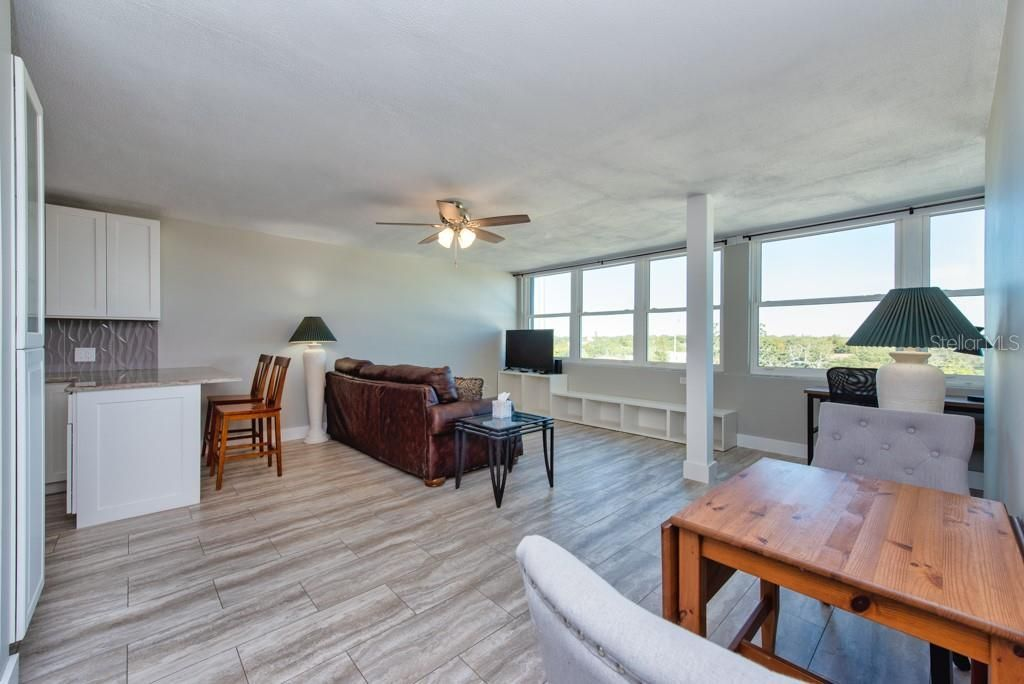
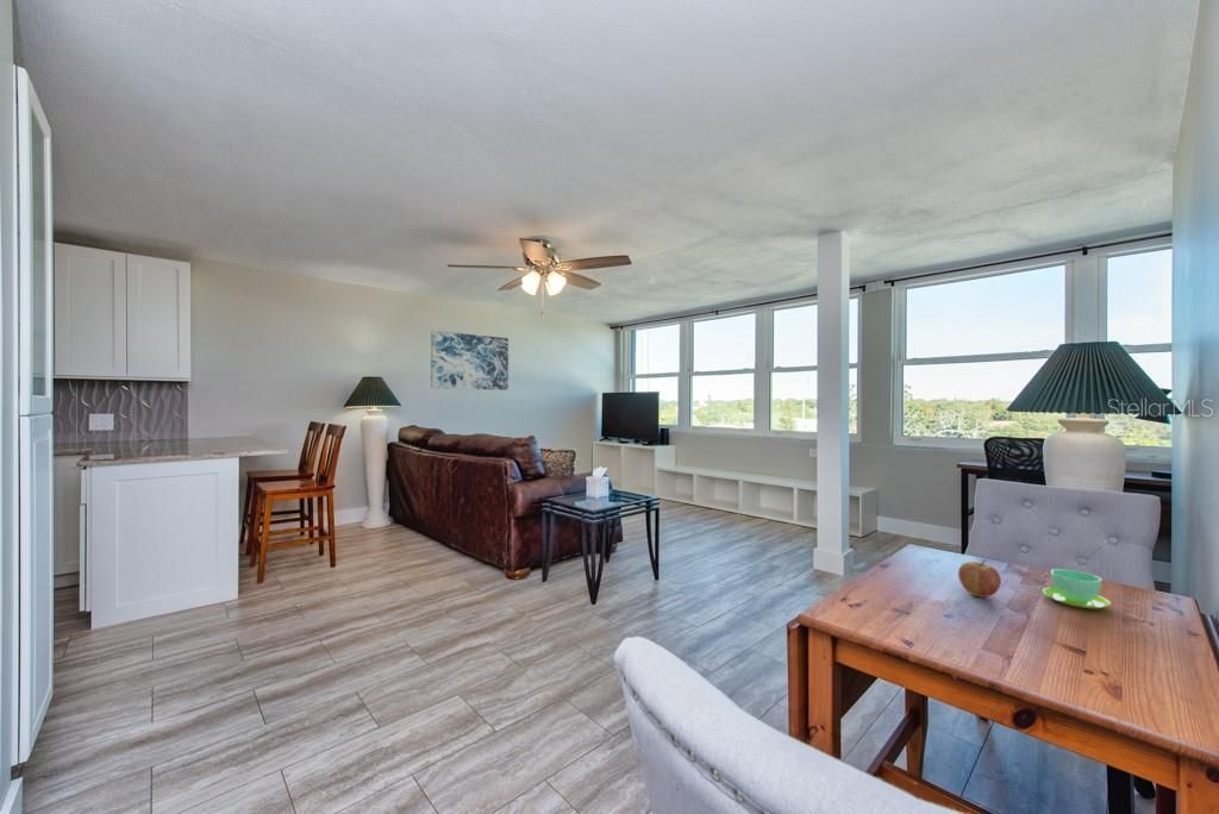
+ cup [1042,568,1112,609]
+ fruit [957,558,1002,599]
+ wall art [430,330,510,392]
